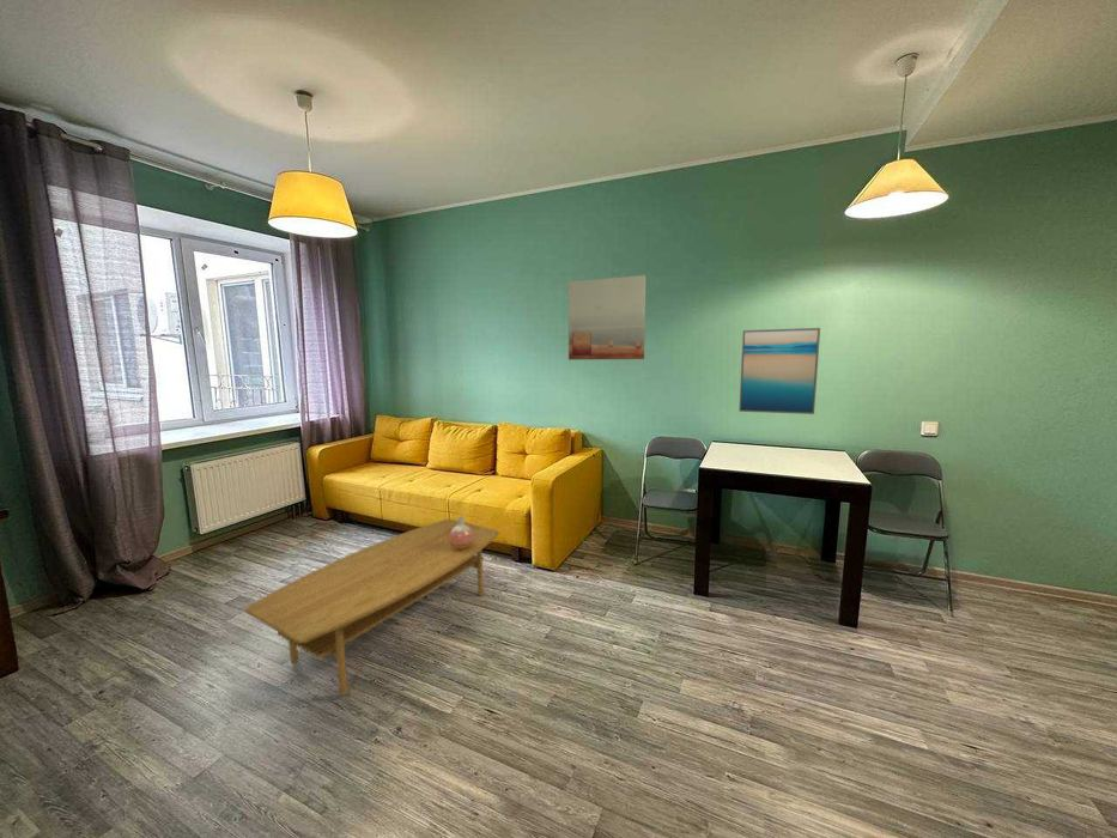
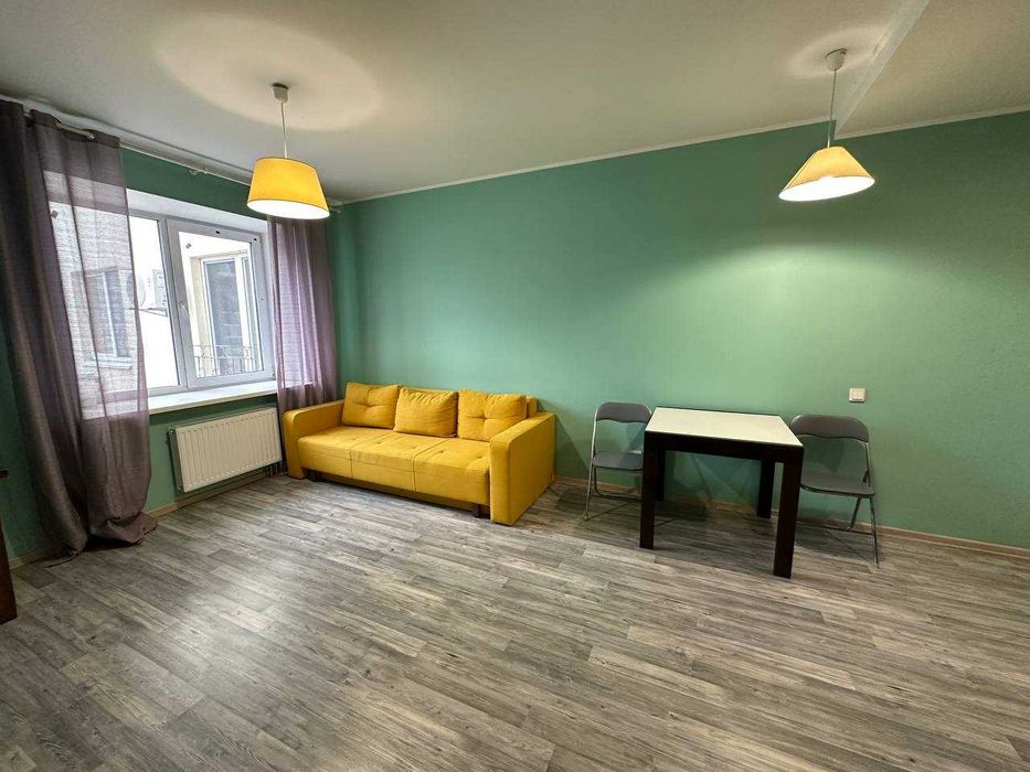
- wall art [567,274,646,362]
- wall art [737,327,821,415]
- vase [449,515,474,549]
- coffee table [244,518,500,697]
